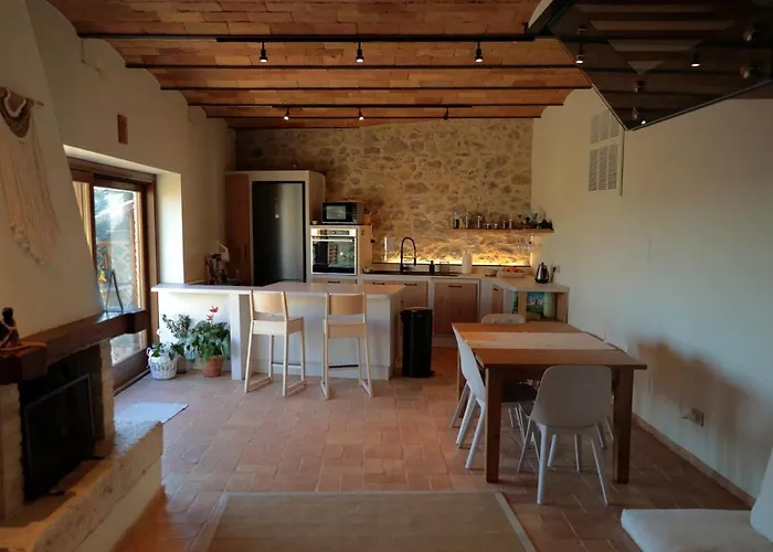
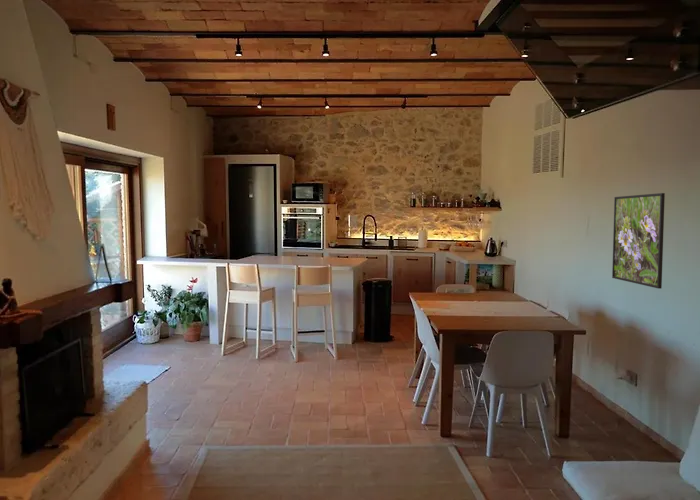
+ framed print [611,192,666,289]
